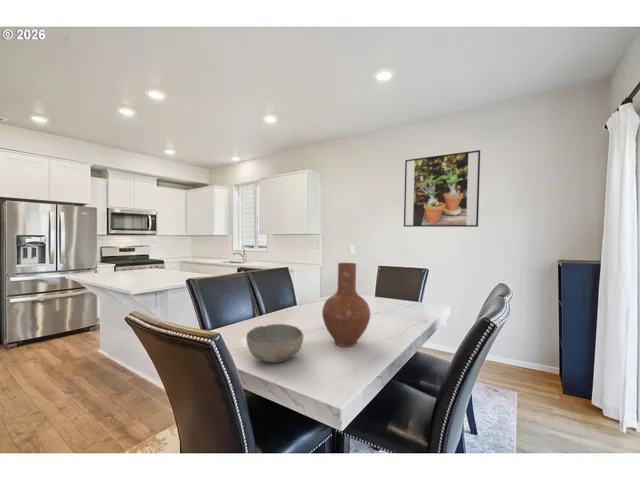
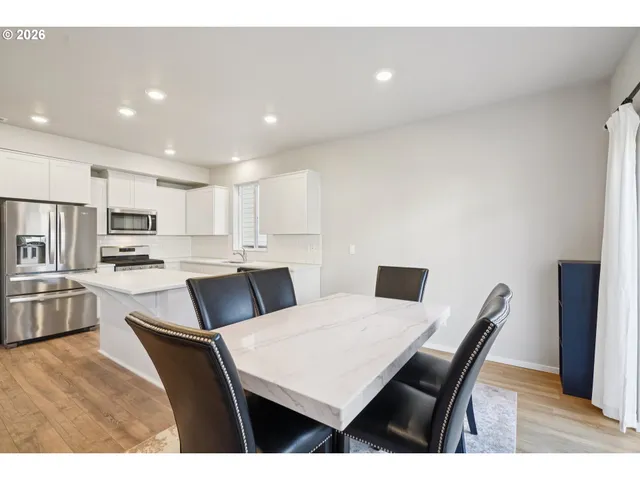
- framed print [403,149,481,228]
- vase [321,262,371,348]
- bowl [245,323,304,364]
